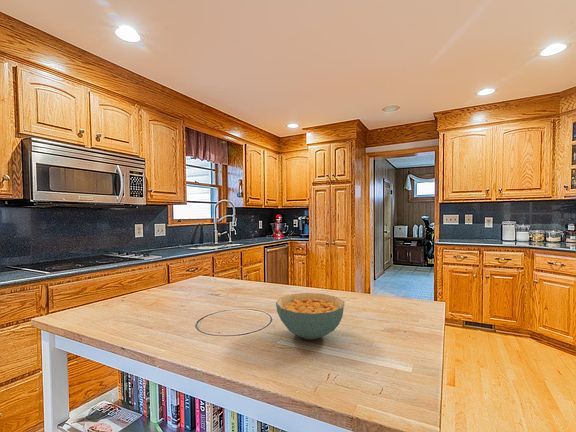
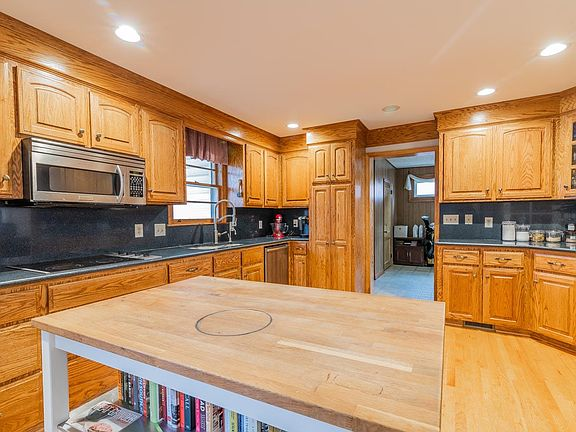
- cereal bowl [275,292,345,341]
